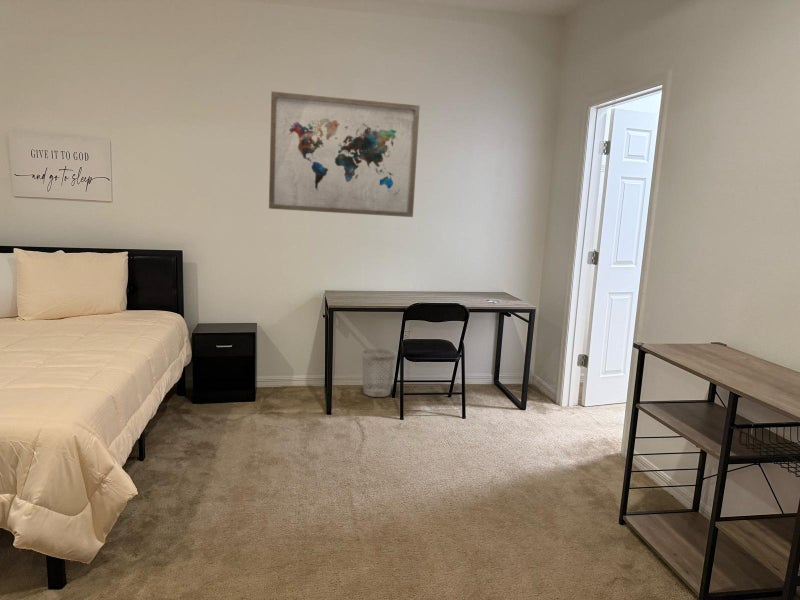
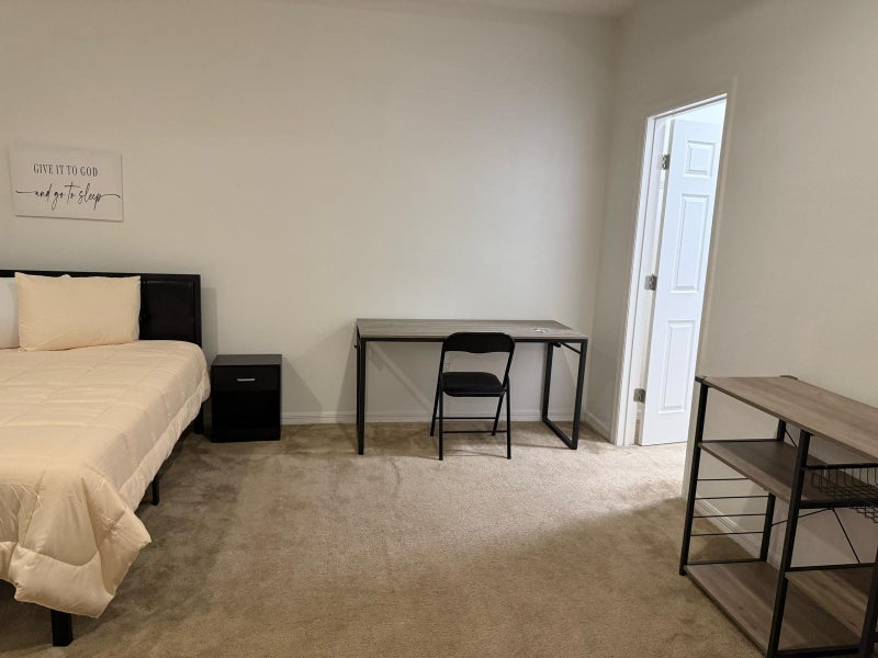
- wall art [268,91,421,218]
- wastebasket [361,348,397,398]
